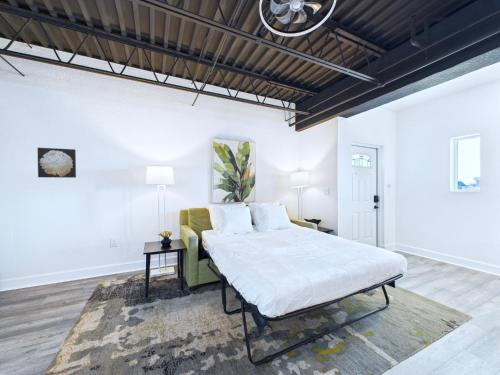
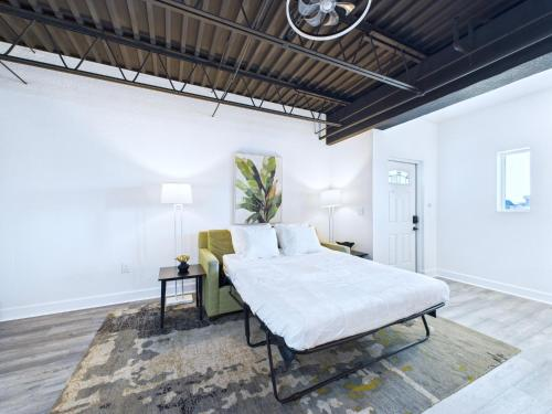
- wall art [36,147,77,179]
